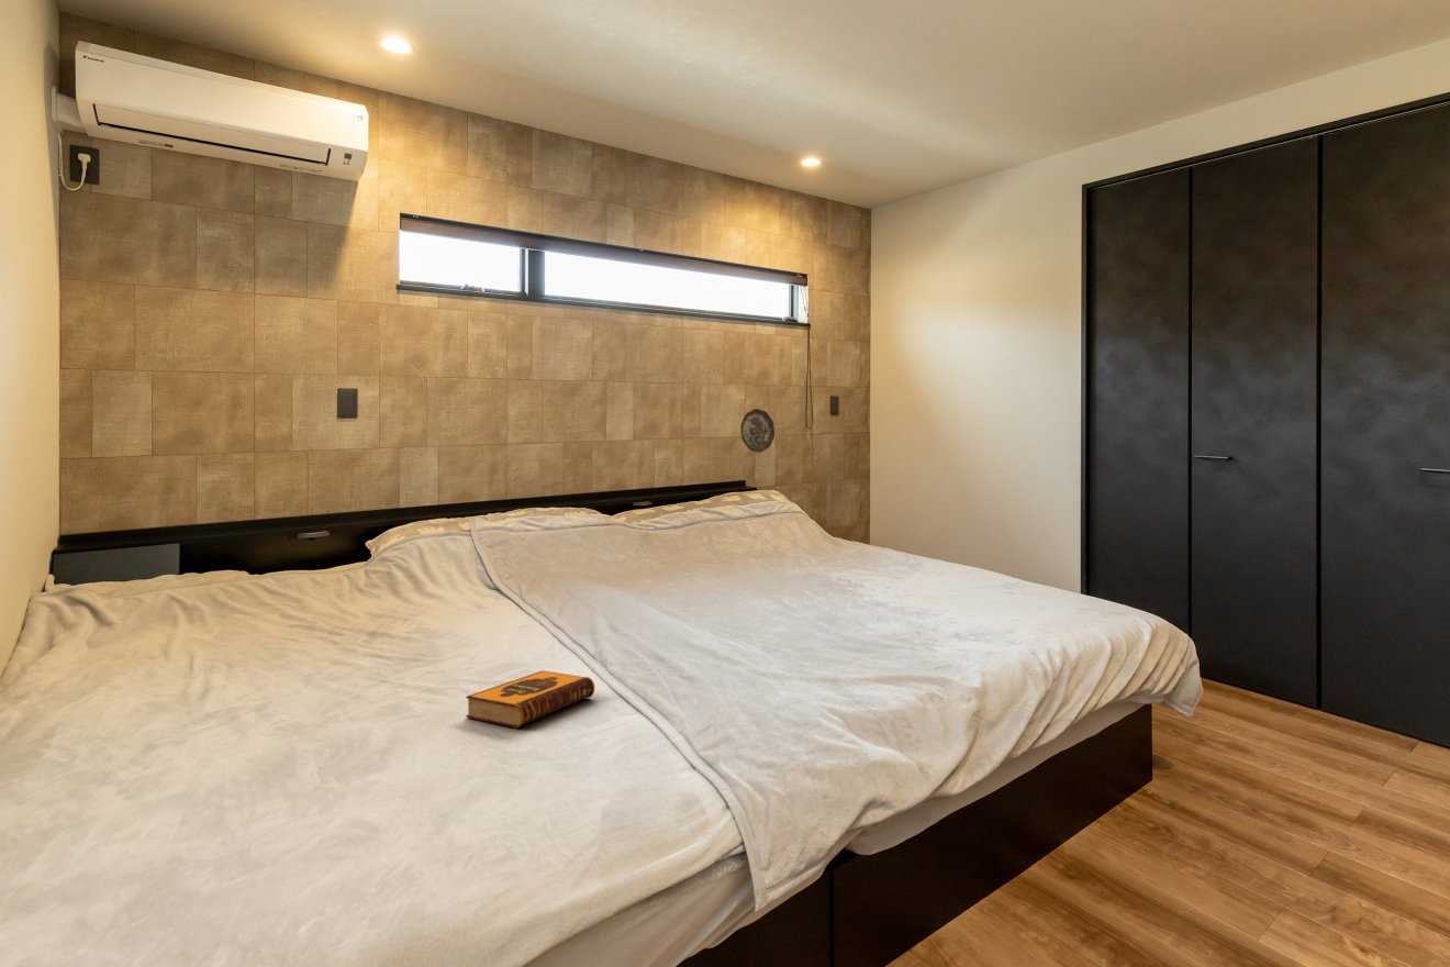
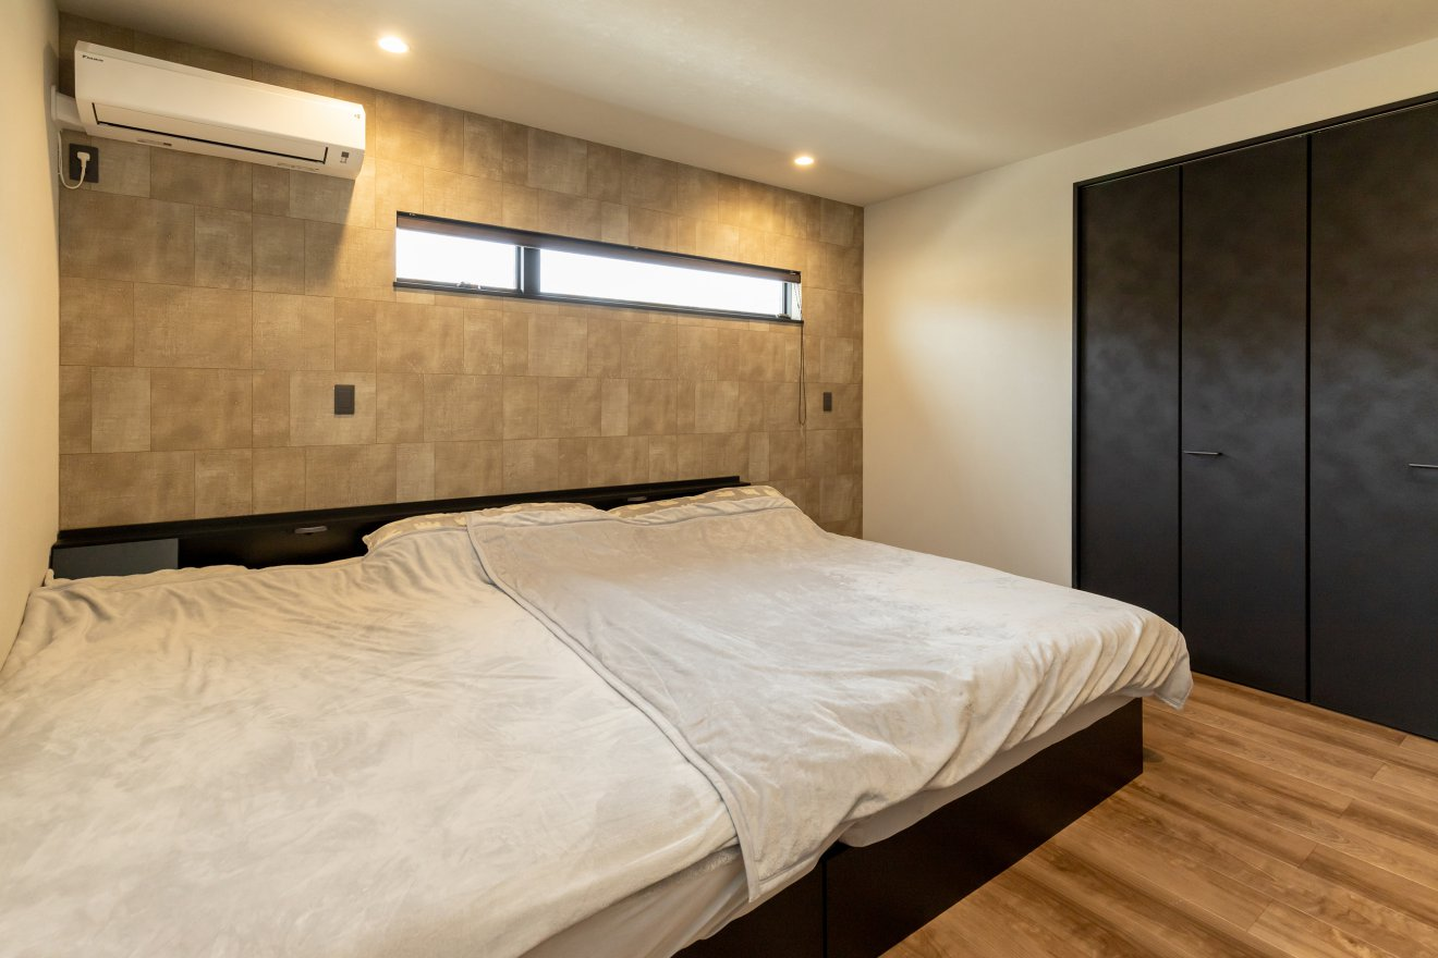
- hardback book [465,670,595,729]
- decorative plate [739,408,776,454]
